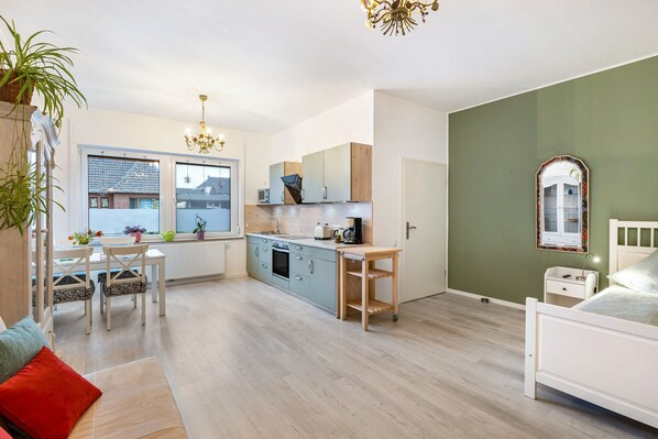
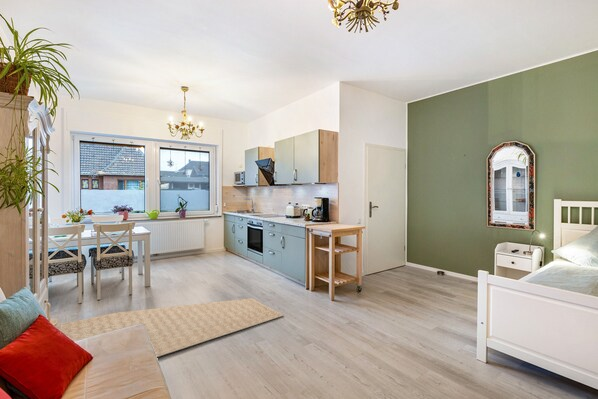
+ rug [60,297,284,358]
